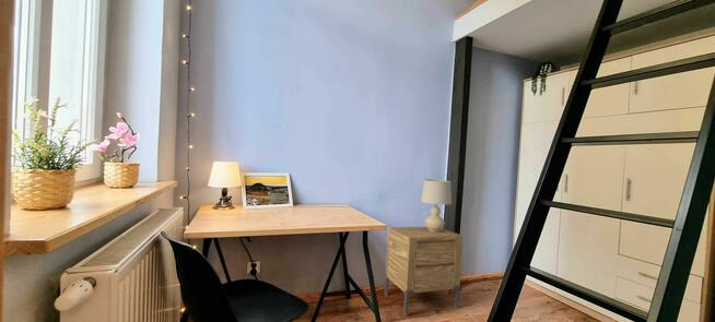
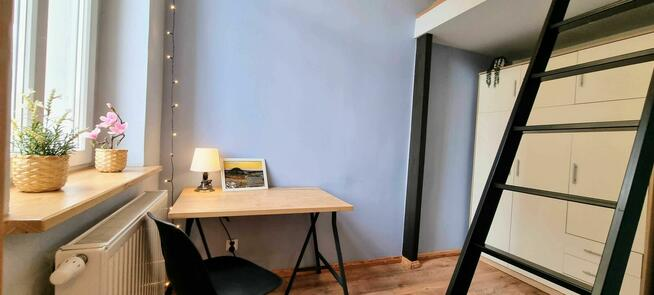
- table lamp [420,178,453,231]
- nightstand [384,226,464,317]
